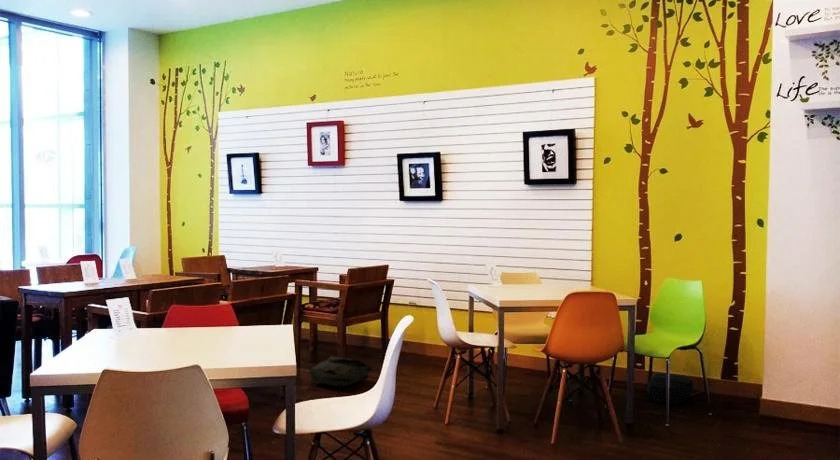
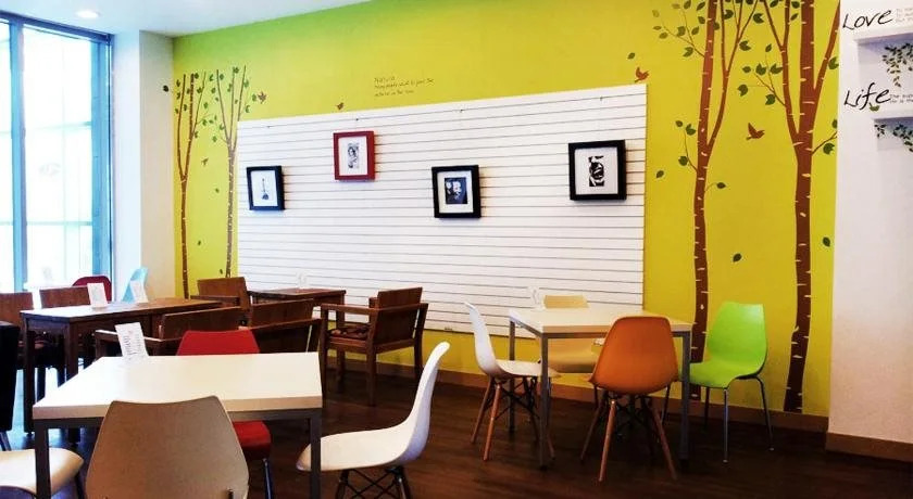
- backpack [646,371,702,406]
- bag [308,354,373,387]
